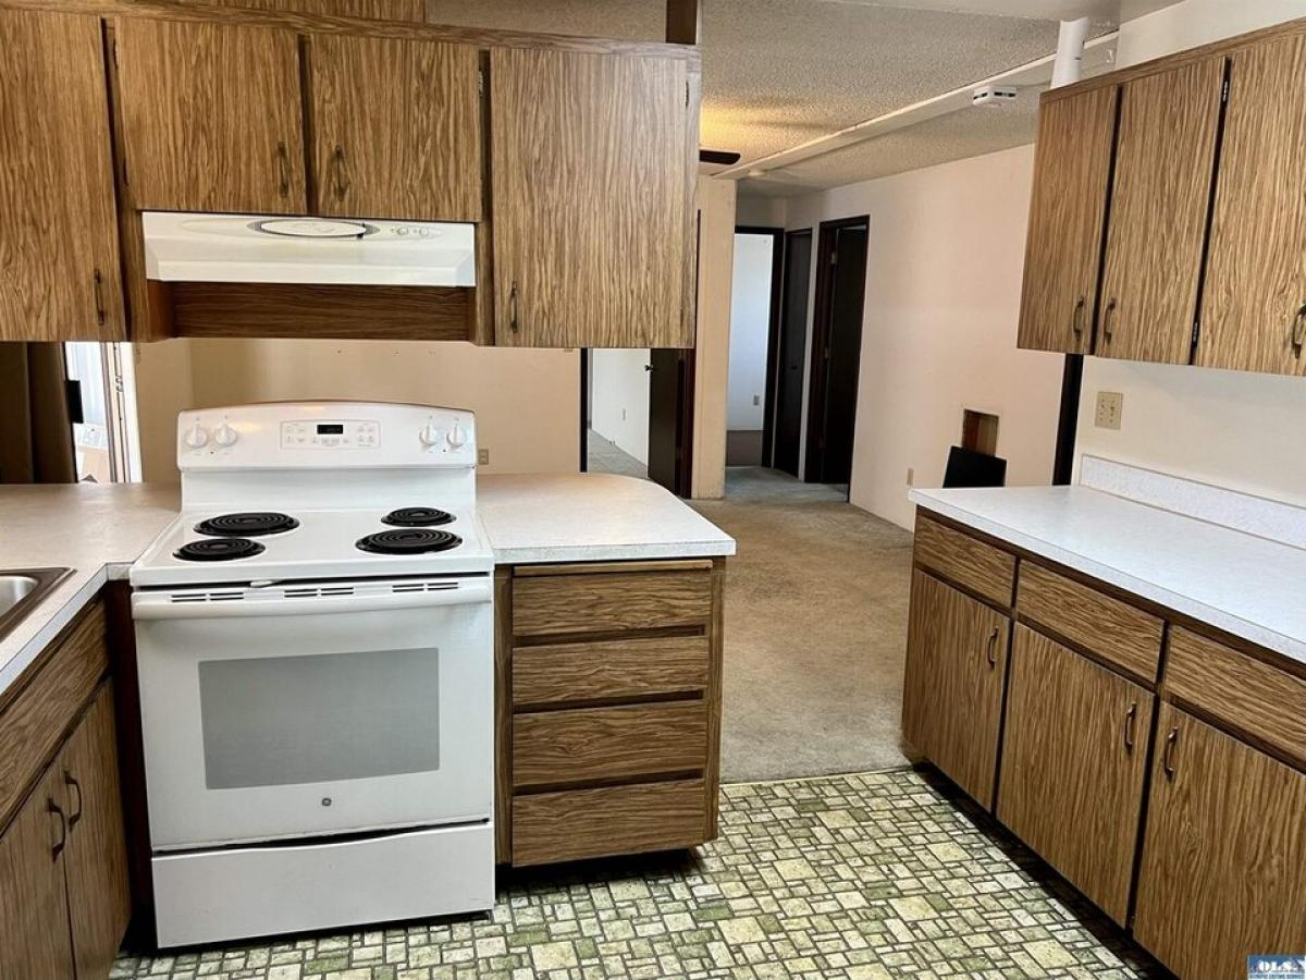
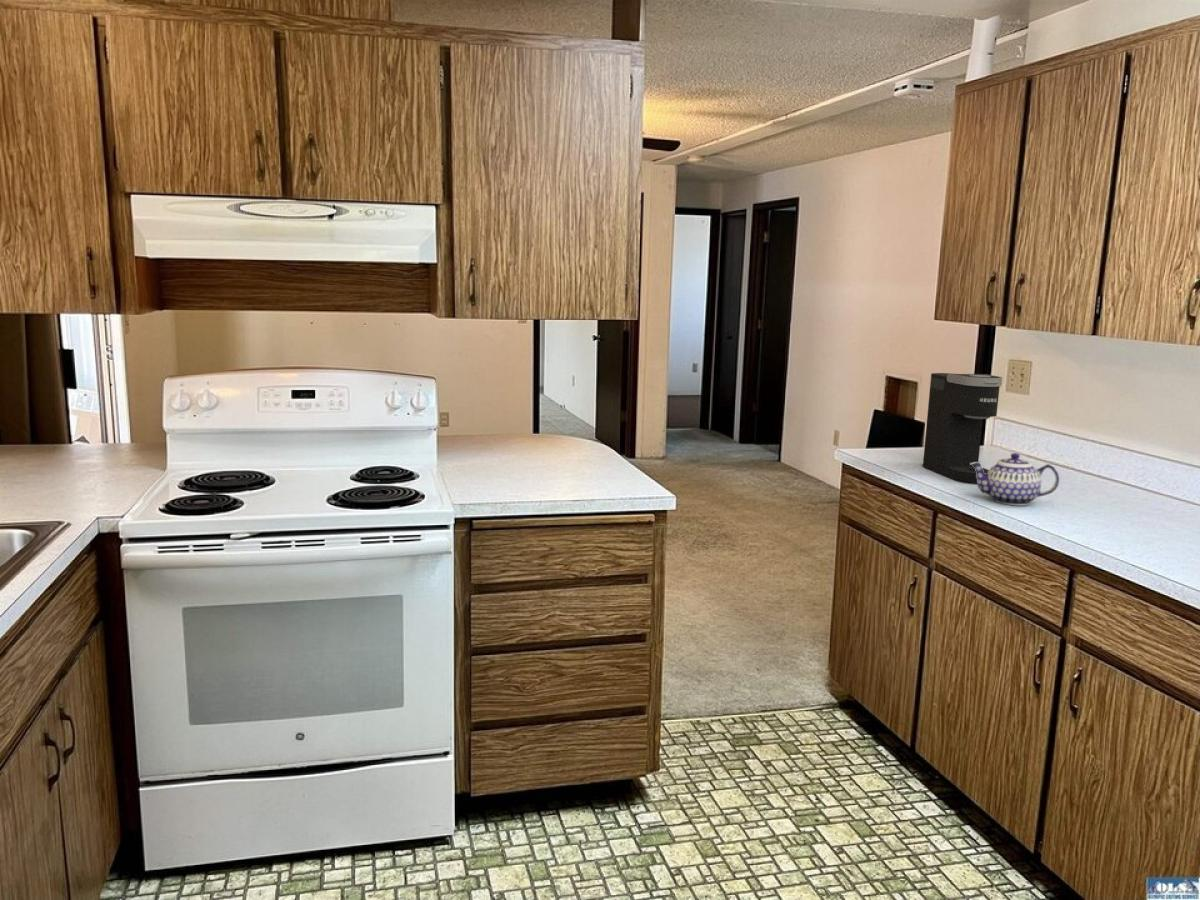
+ coffee maker [922,372,1003,484]
+ teapot [970,452,1060,507]
